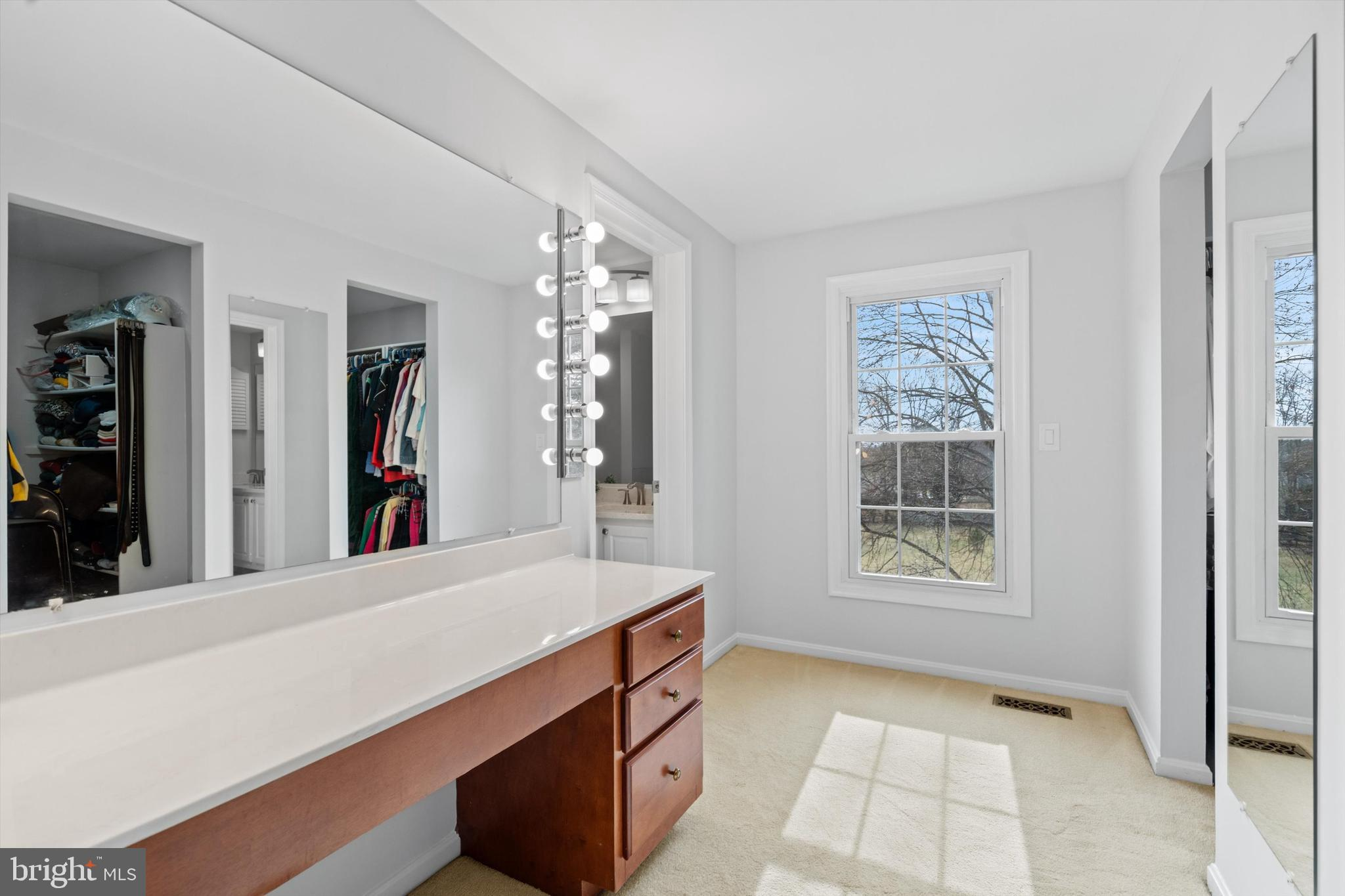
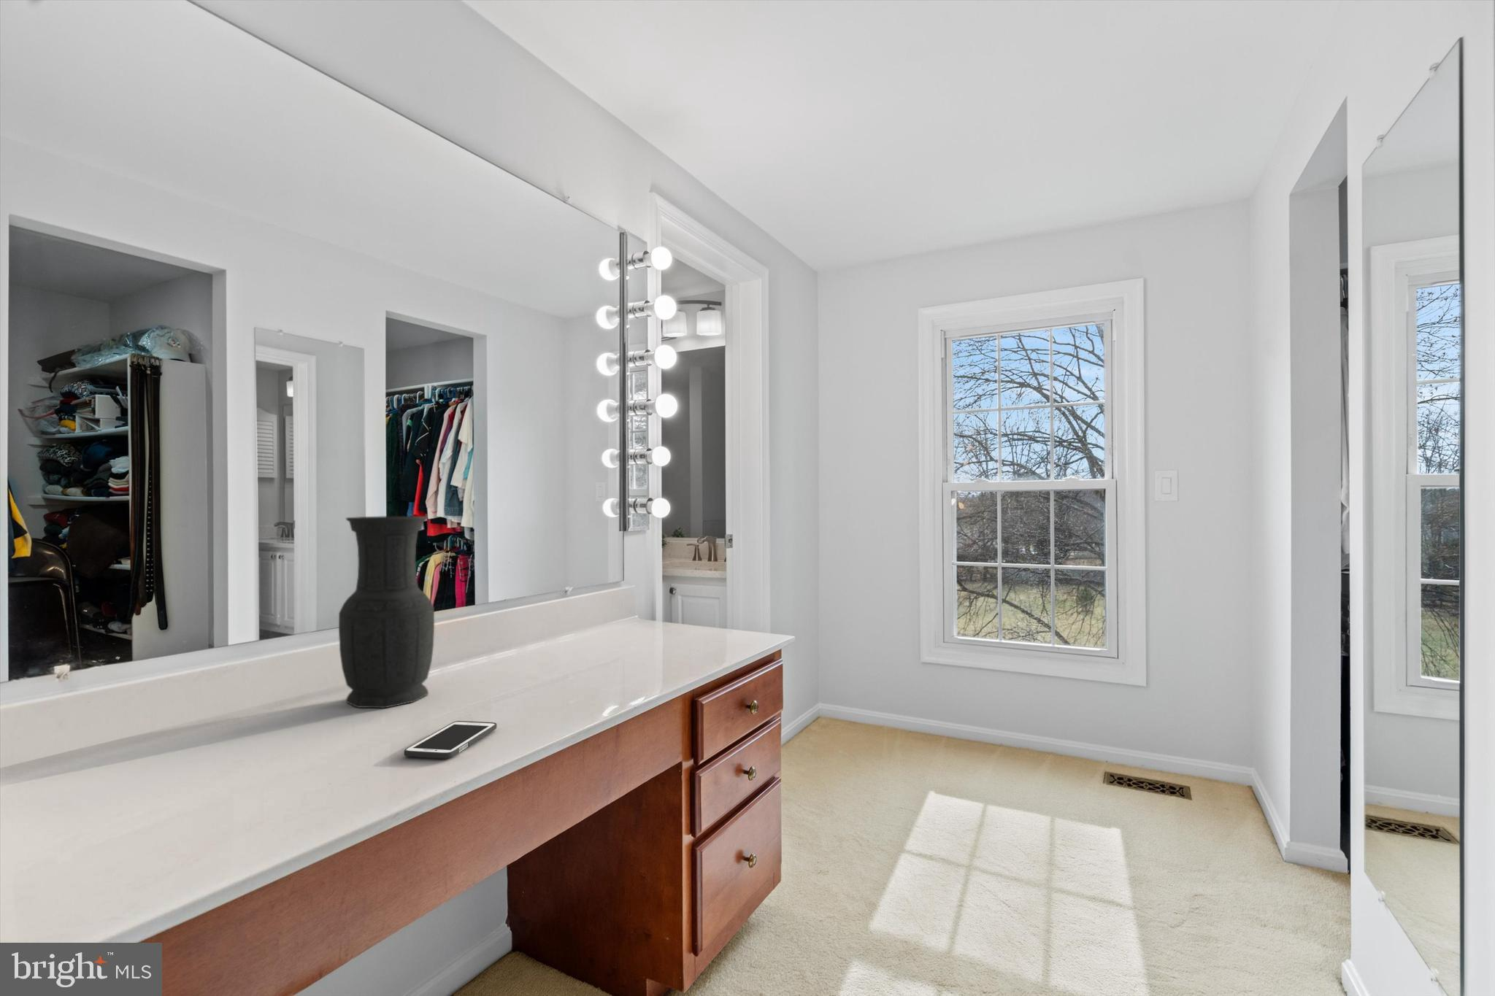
+ vase [338,515,435,708]
+ cell phone [403,720,498,759]
